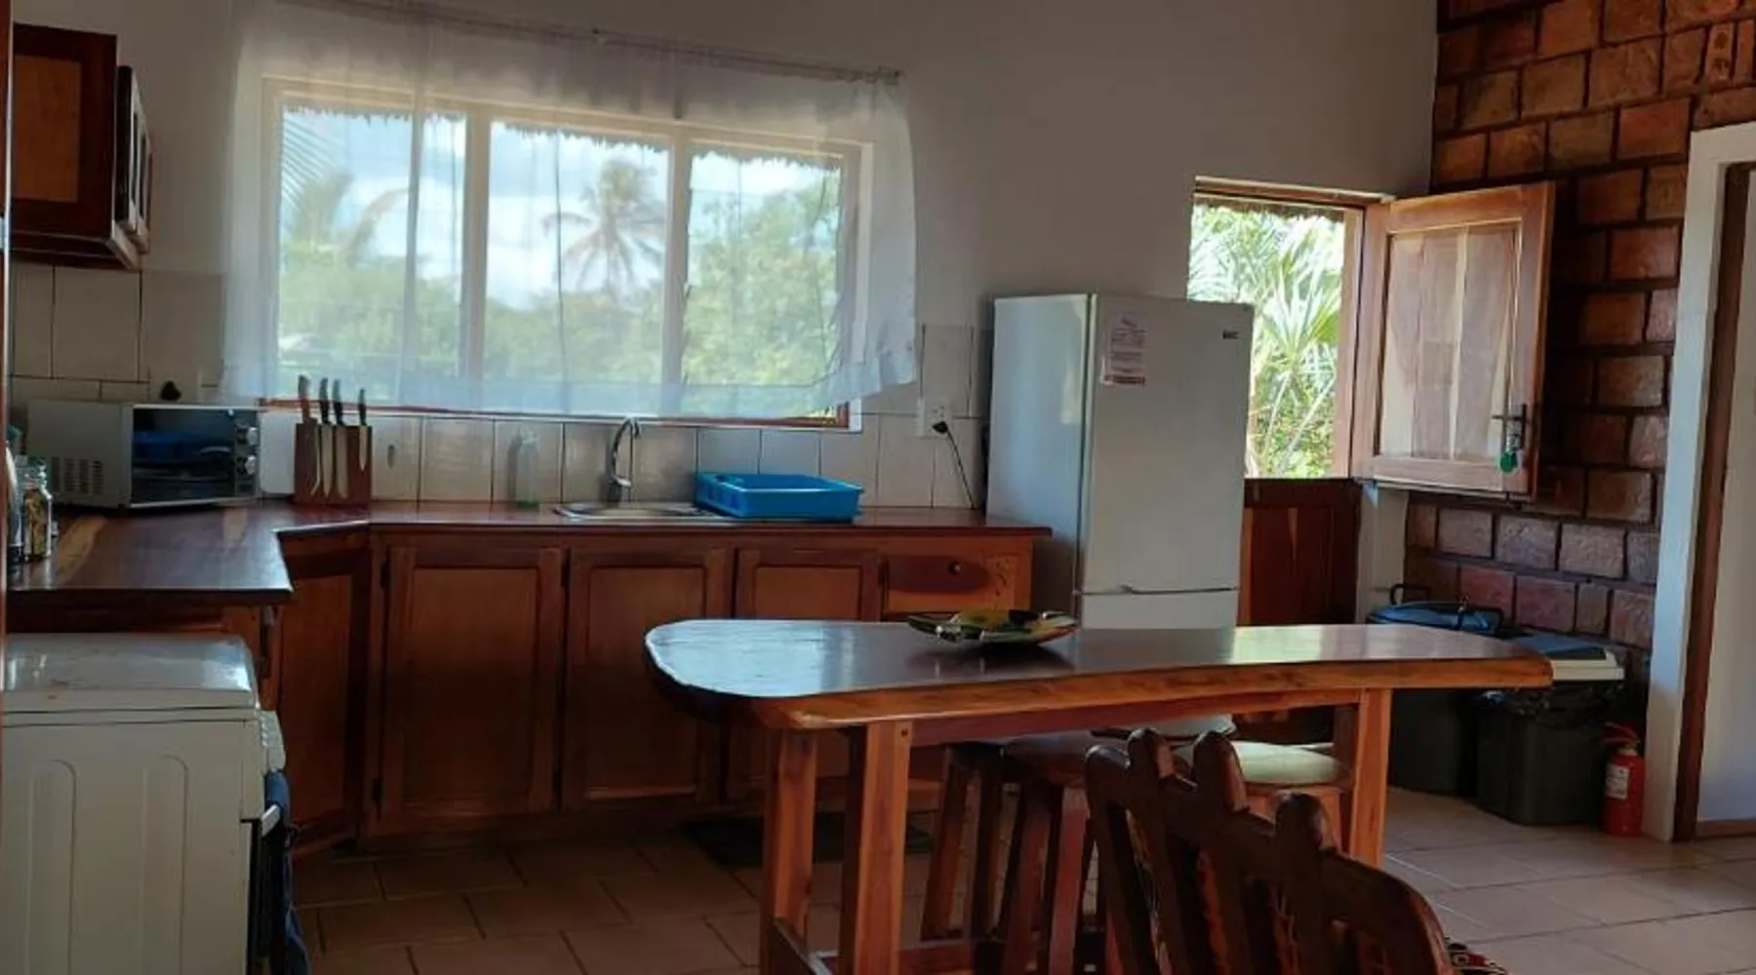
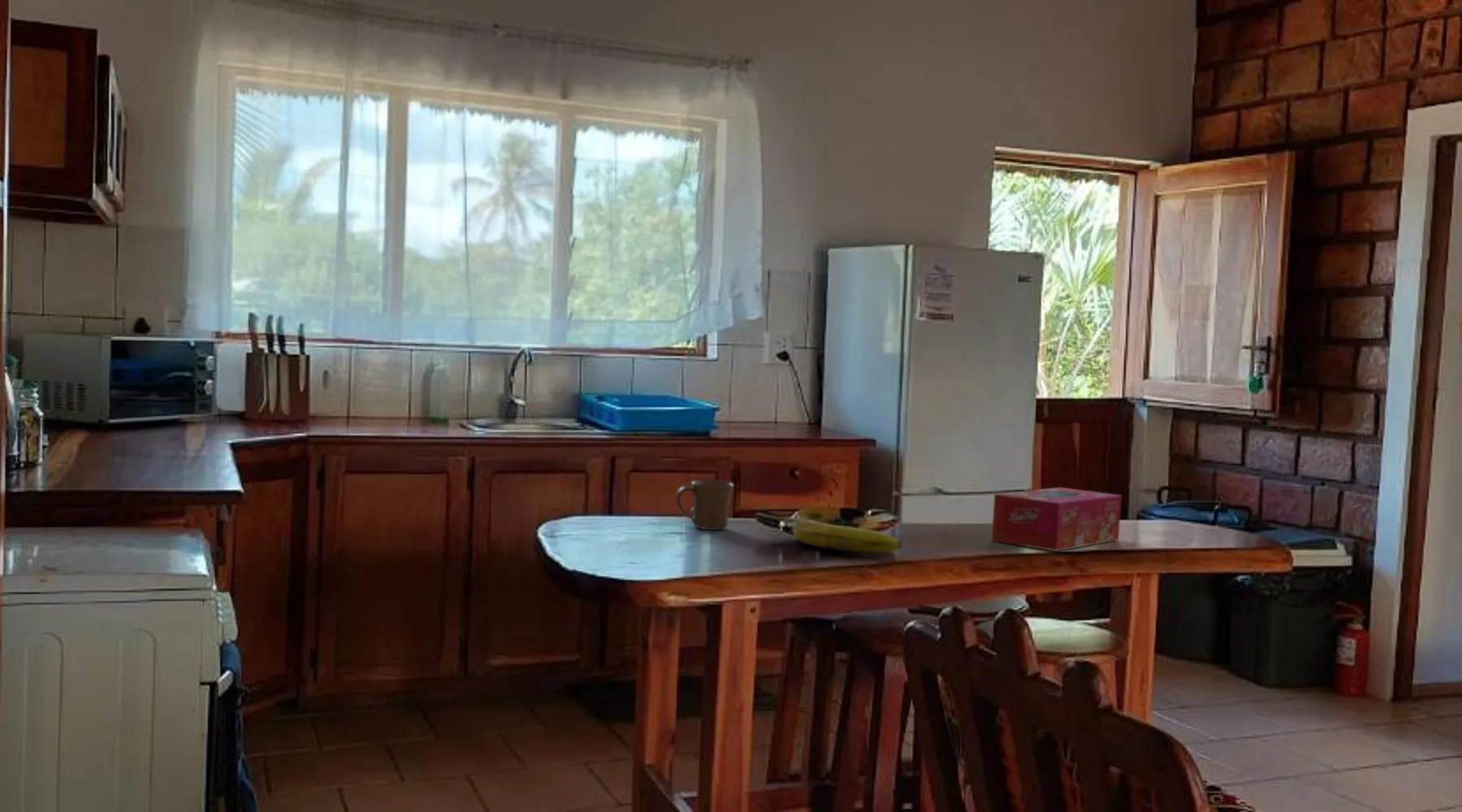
+ mug [675,479,734,530]
+ tissue box [991,486,1122,552]
+ banana [792,519,903,555]
